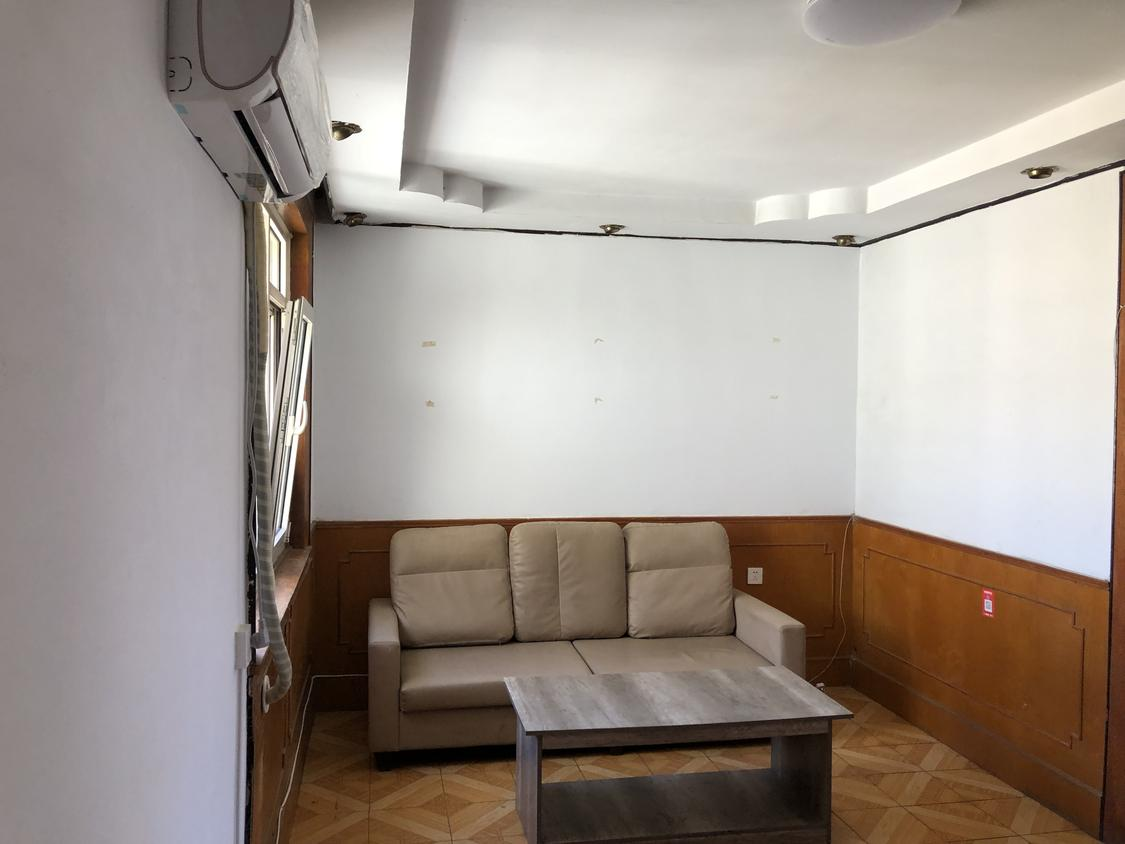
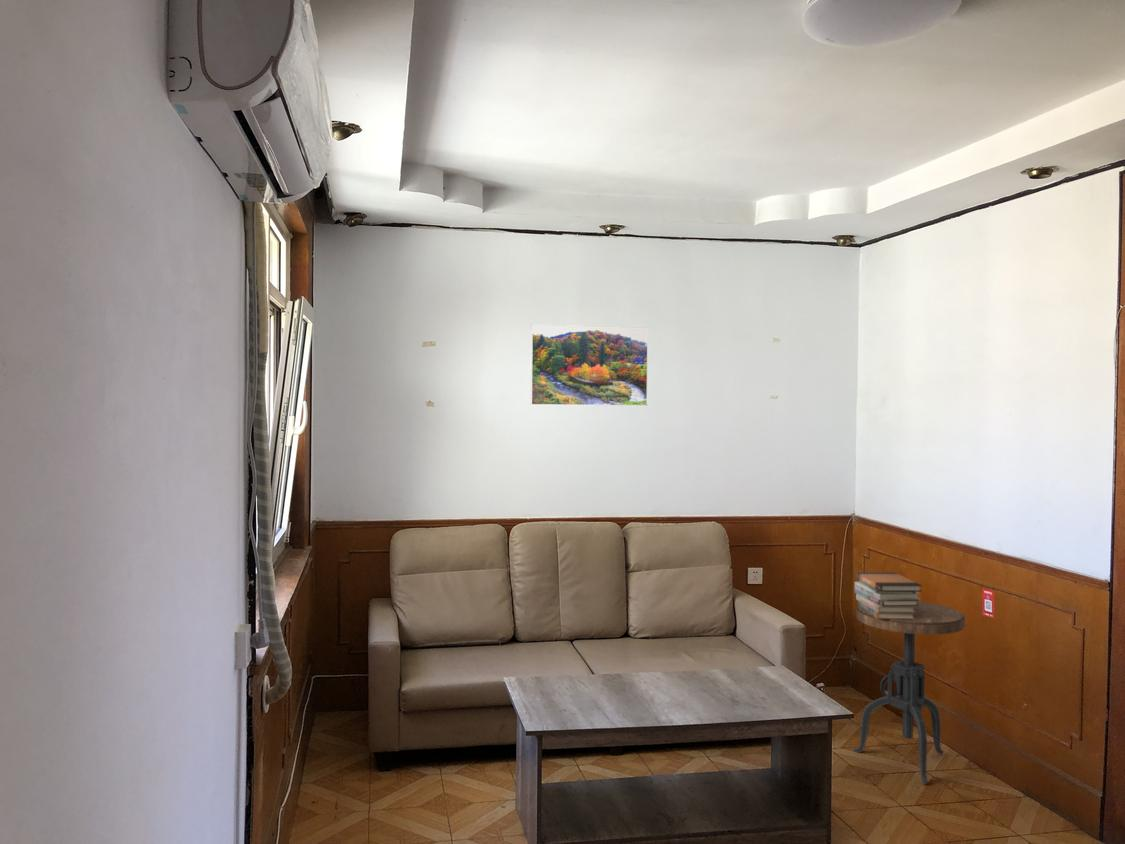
+ side table [853,601,966,785]
+ book stack [854,571,923,619]
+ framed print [529,324,649,407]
